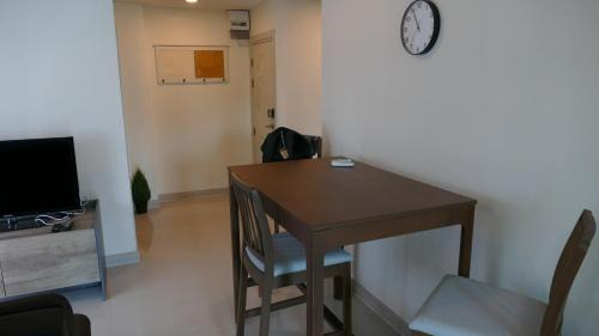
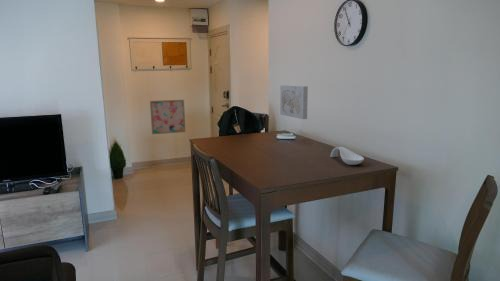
+ wall art [149,99,186,135]
+ spoon rest [329,146,365,166]
+ wall art [279,84,309,120]
